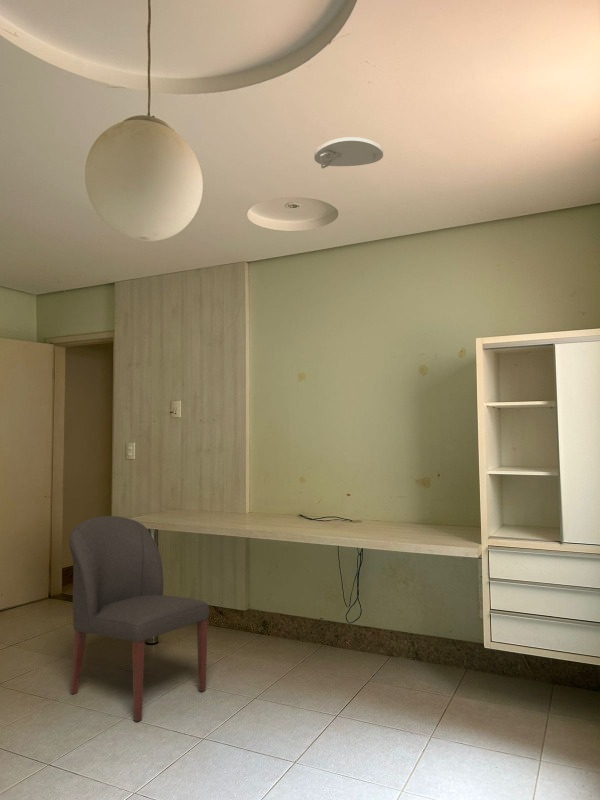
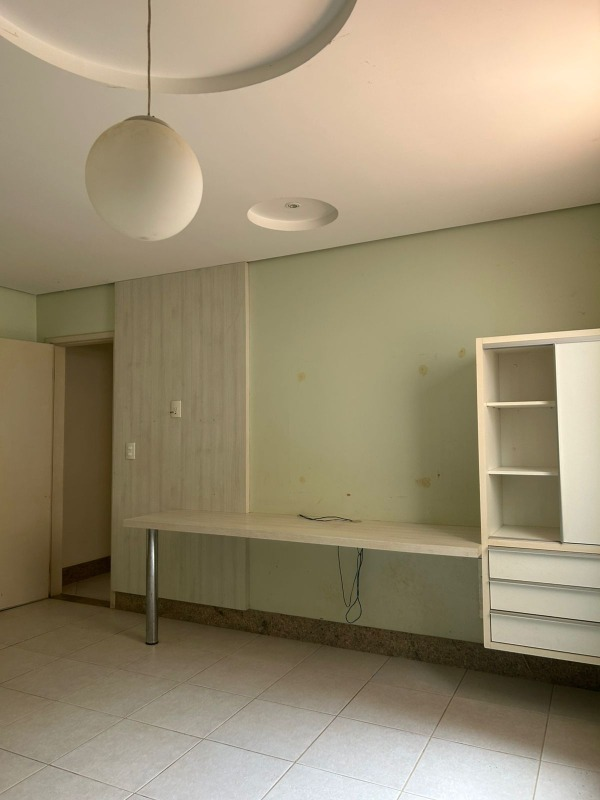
- smoke detector [313,136,384,169]
- chair [68,515,210,722]
